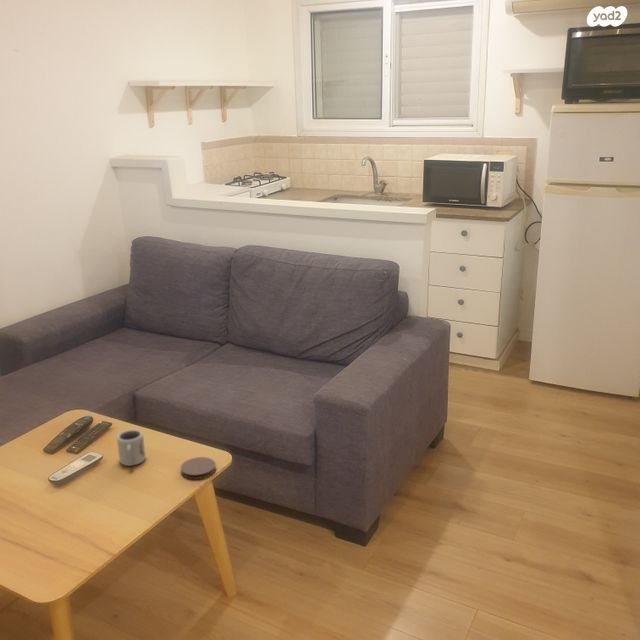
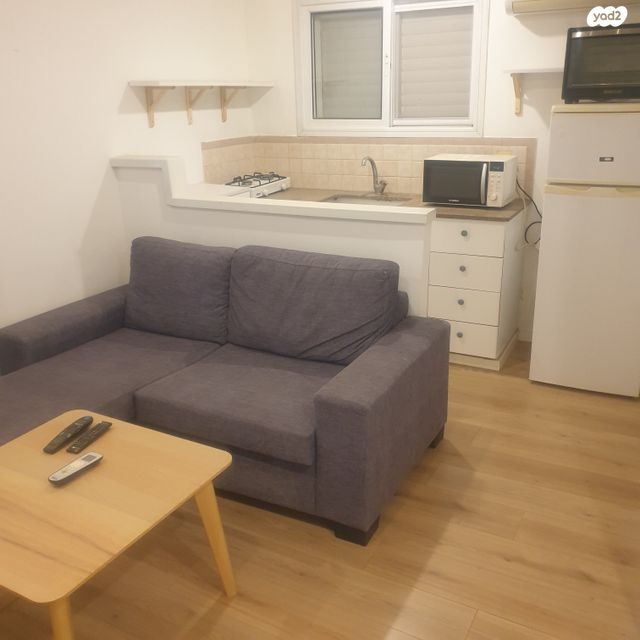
- coaster [180,456,217,480]
- cup [116,429,147,467]
